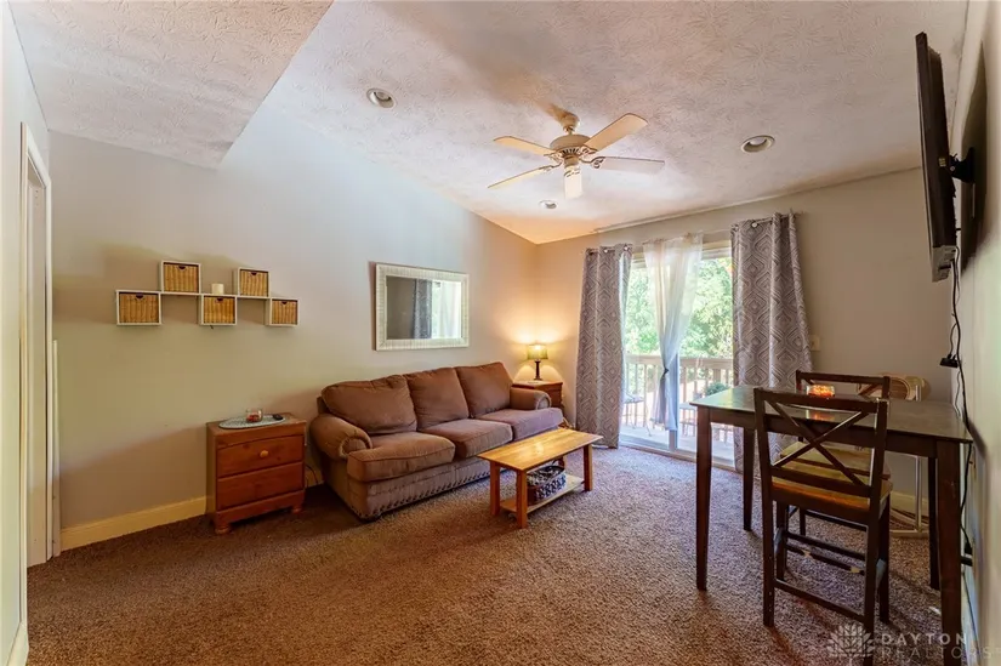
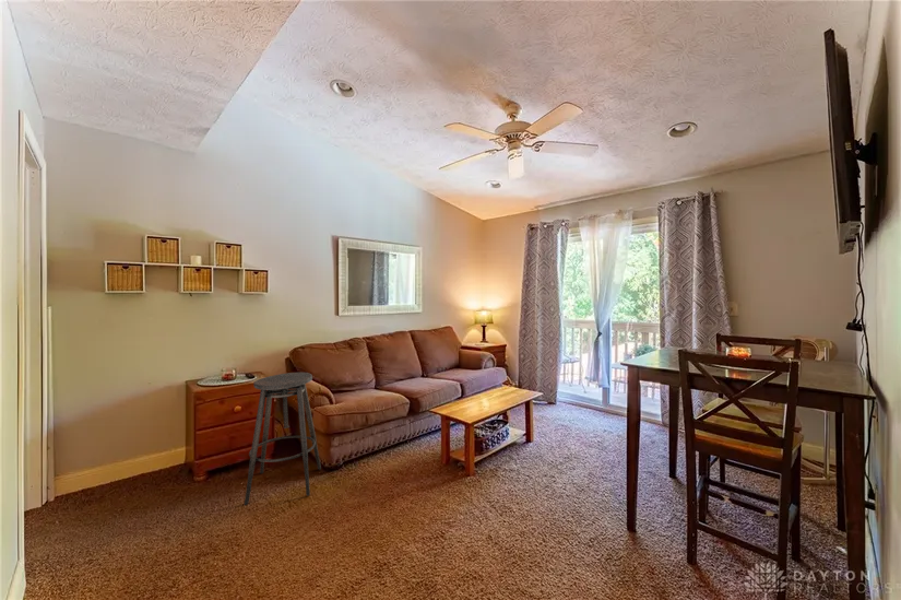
+ stool [244,372,322,506]
